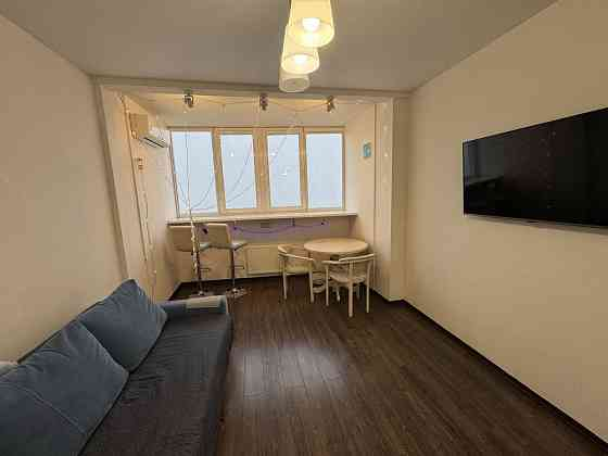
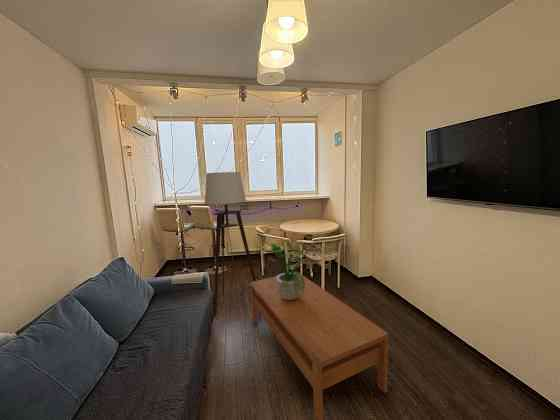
+ potted plant [266,229,322,300]
+ coffee table [249,271,390,420]
+ floor lamp [203,171,257,318]
